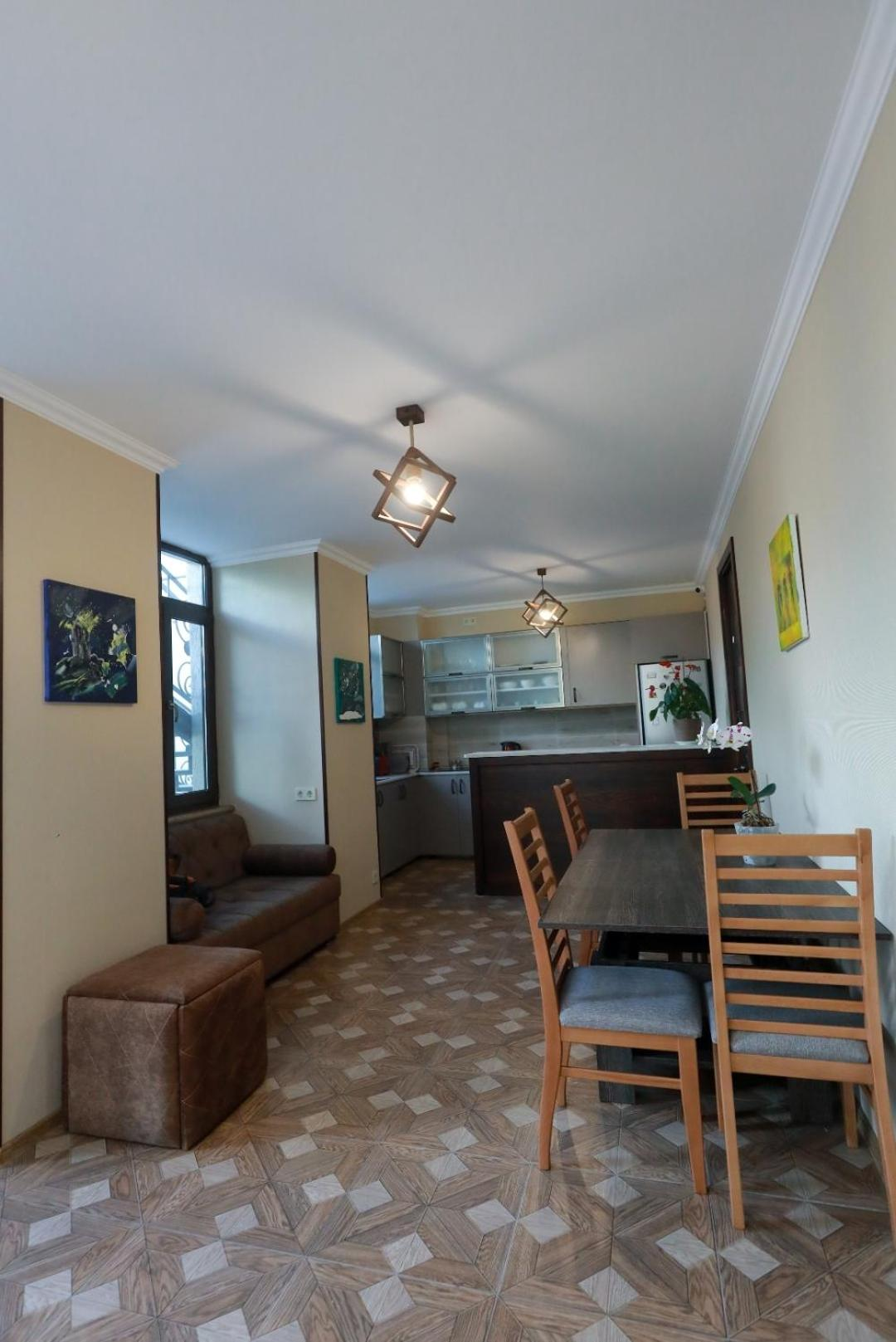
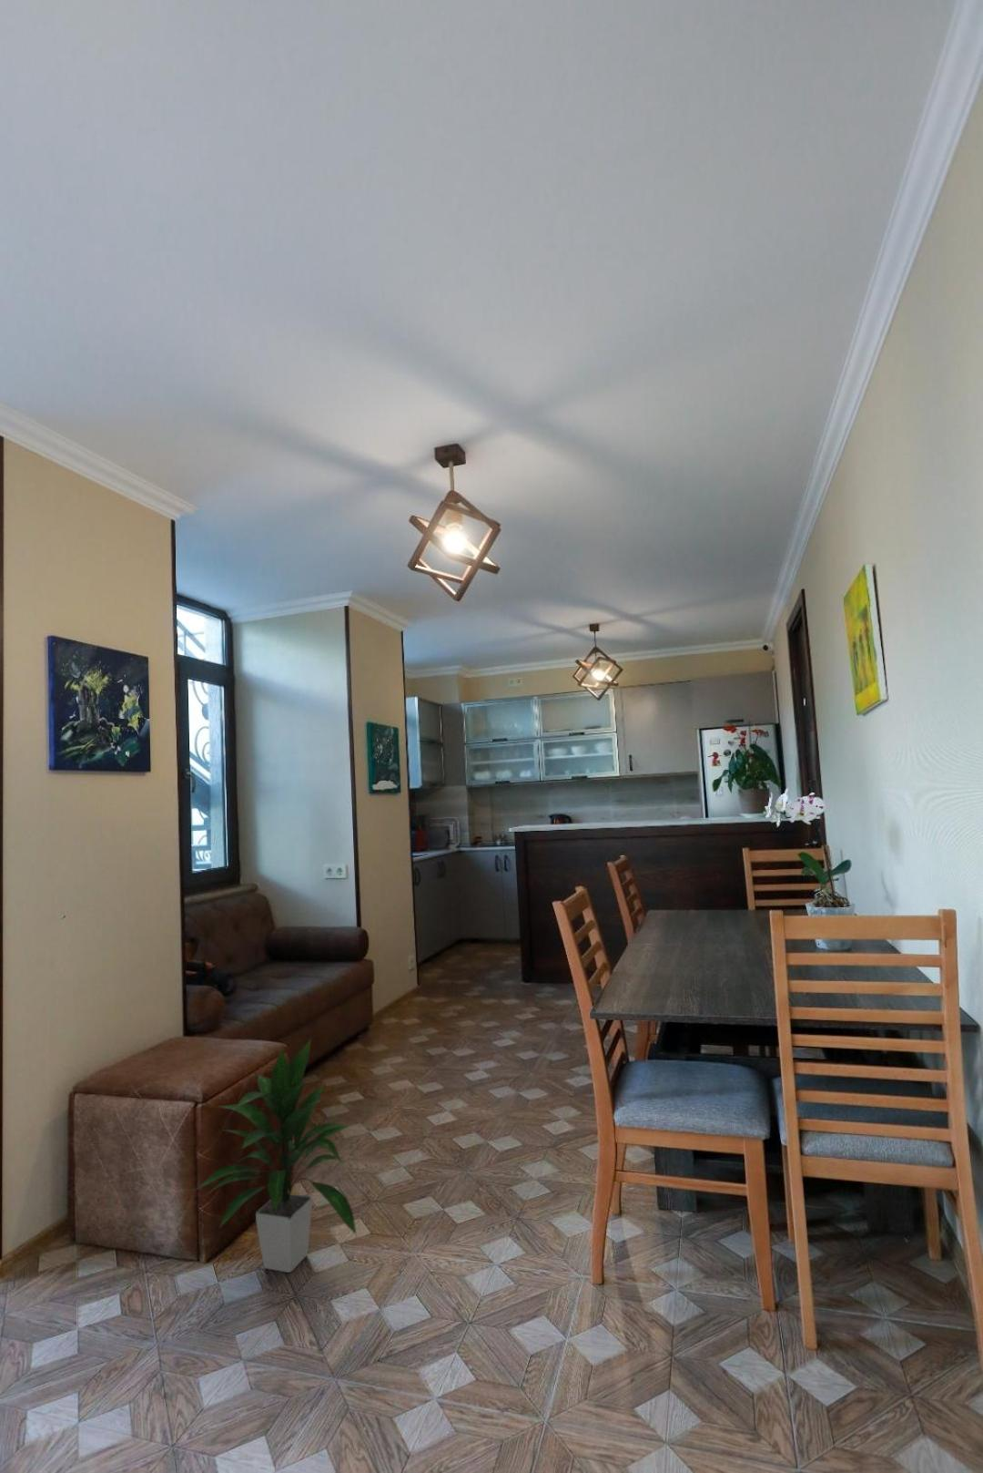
+ indoor plant [195,1037,358,1273]
